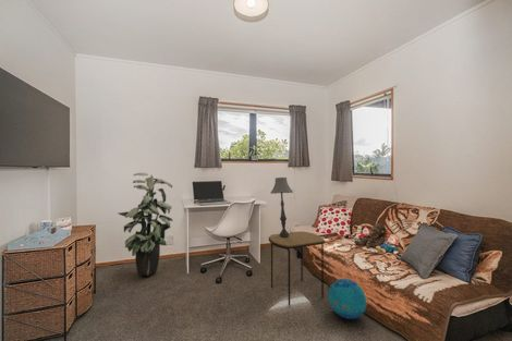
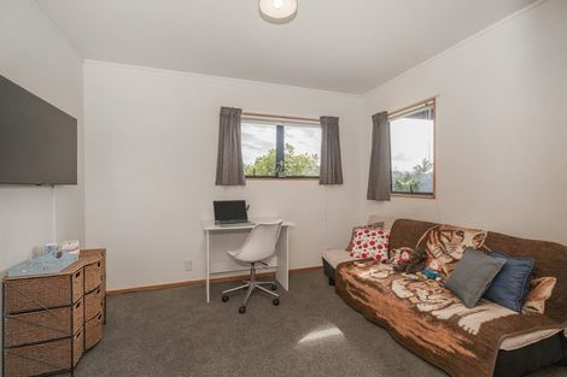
- table lamp [269,176,294,236]
- decorative ball [328,278,367,320]
- side table [268,230,326,307]
- indoor plant [118,172,174,277]
